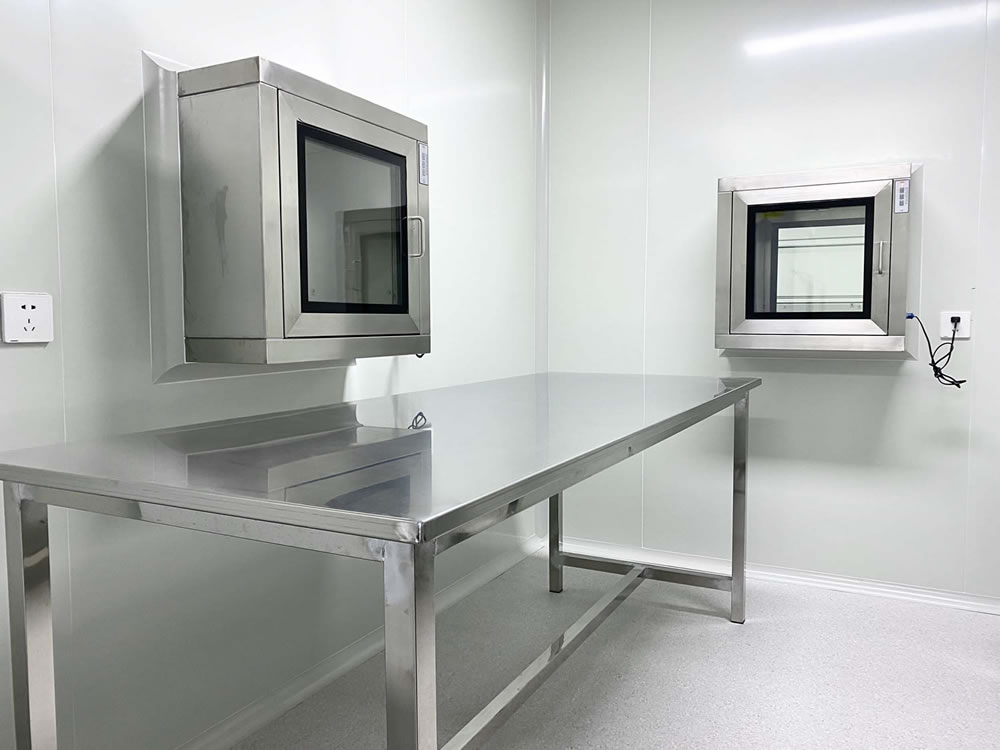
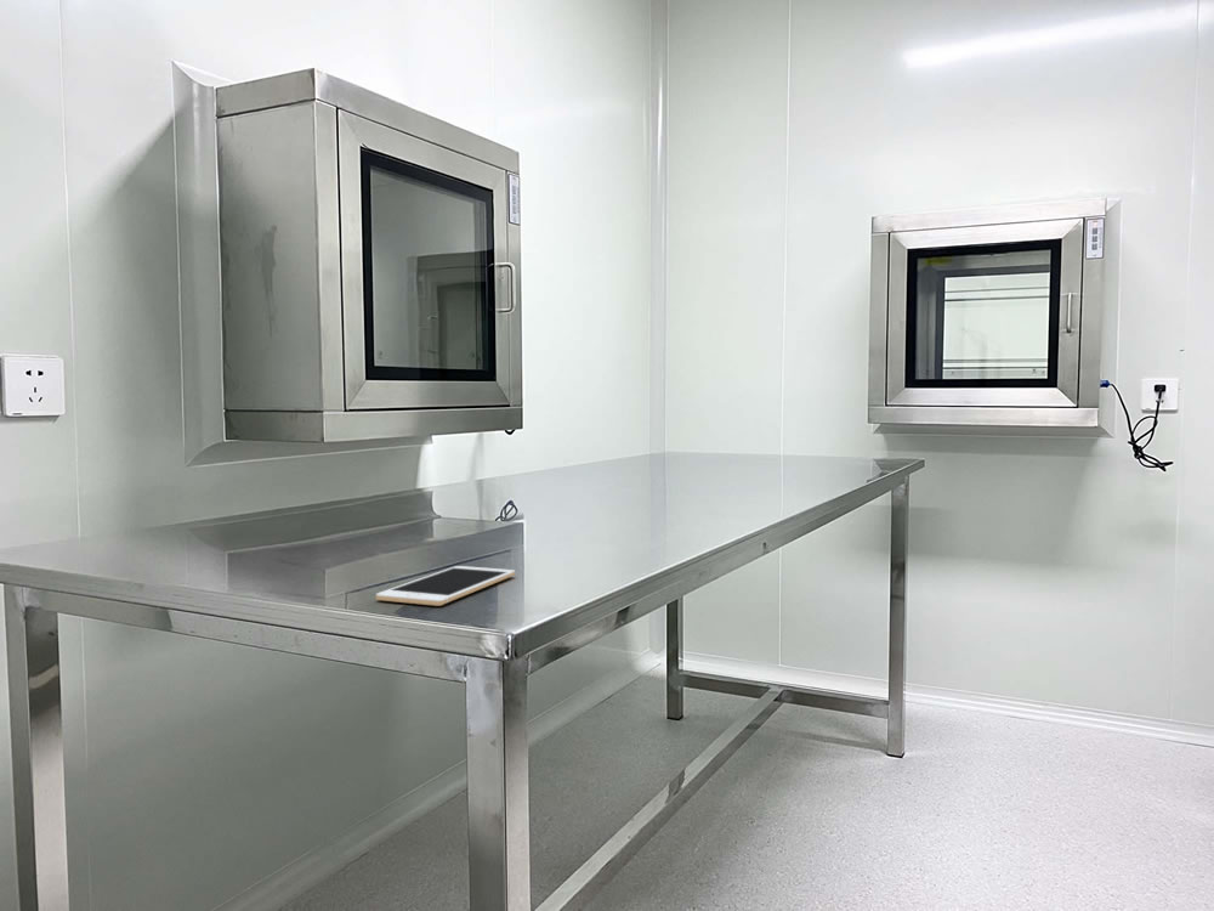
+ cell phone [375,565,516,607]
